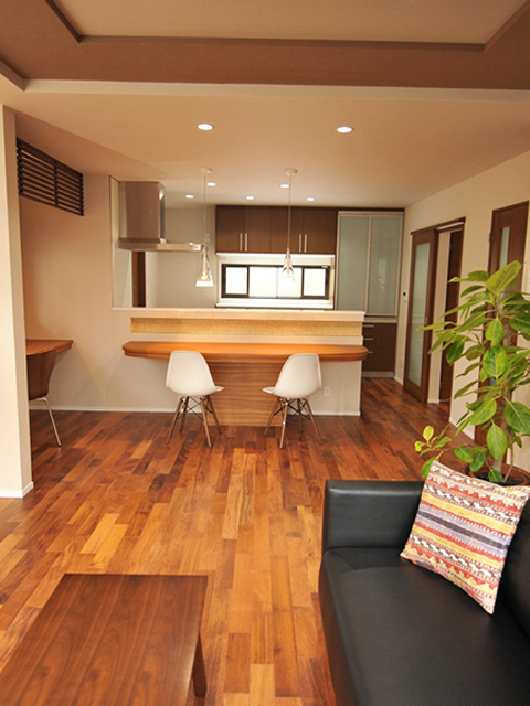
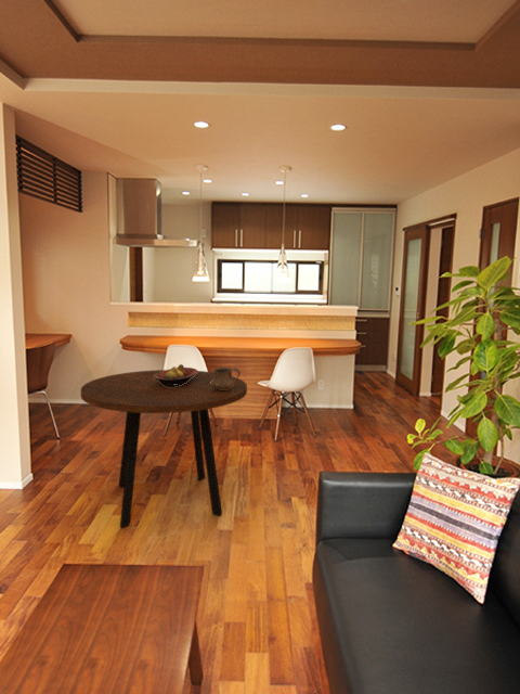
+ fruit bowl [154,363,198,387]
+ pottery [210,367,242,390]
+ dining table [80,369,248,529]
